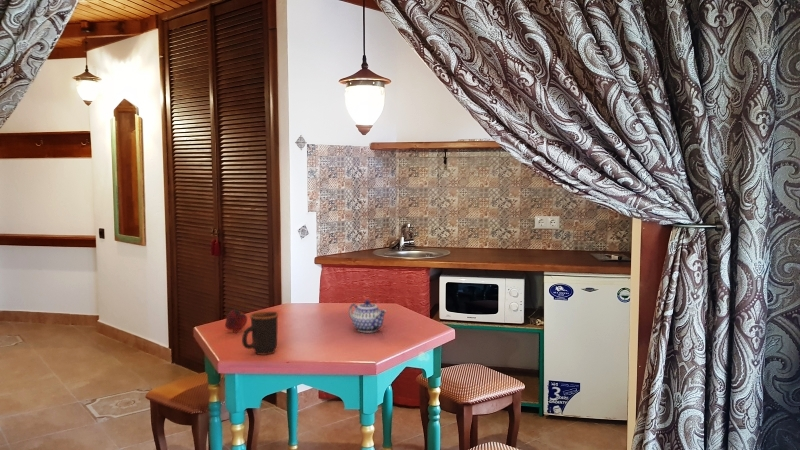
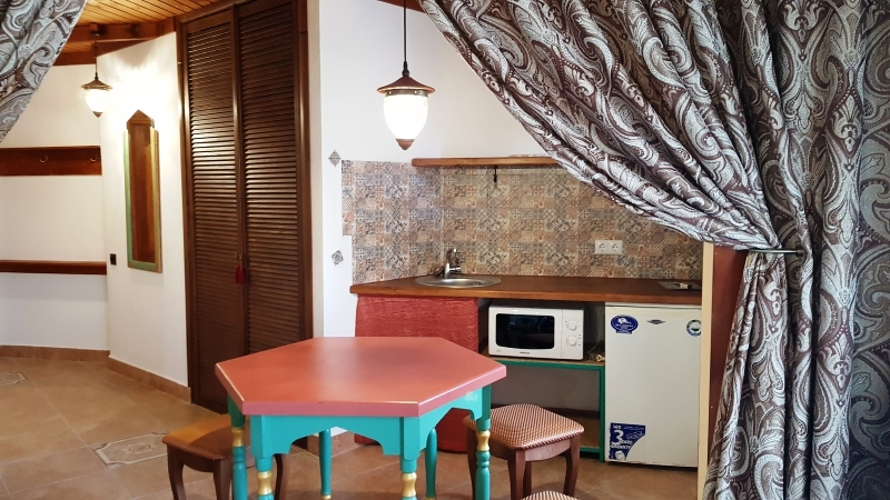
- mug [241,311,279,356]
- apple [224,308,248,334]
- teapot [348,299,388,334]
